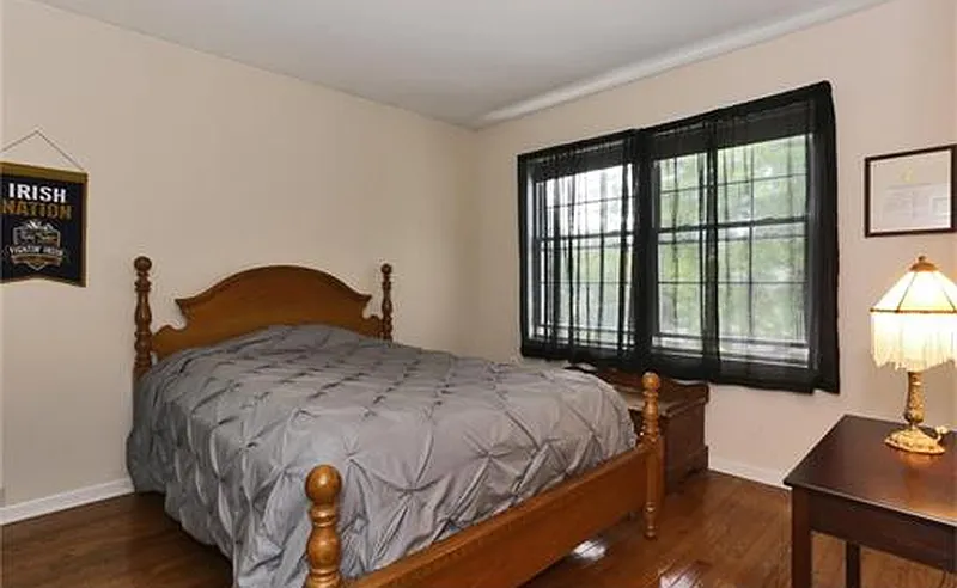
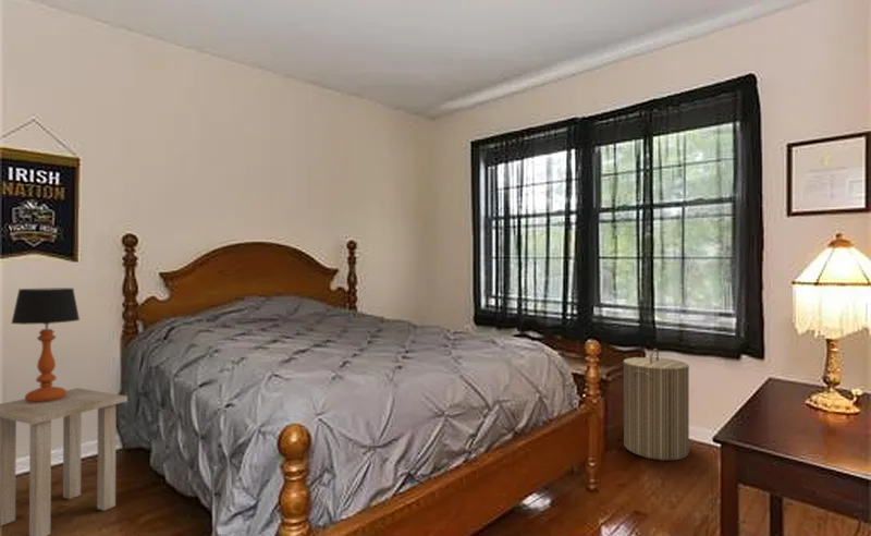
+ laundry hamper [623,348,690,462]
+ side table [0,387,128,536]
+ table lamp [10,288,81,403]
